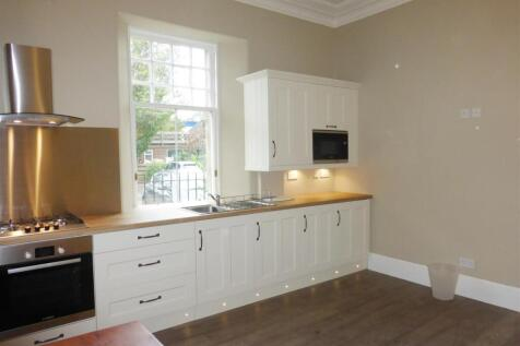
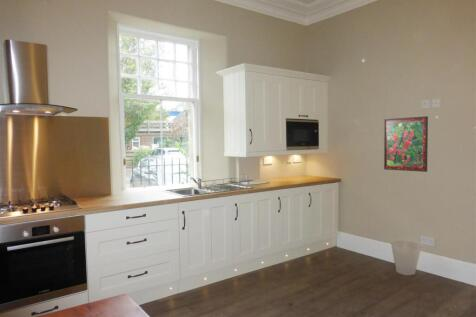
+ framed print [383,115,429,173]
